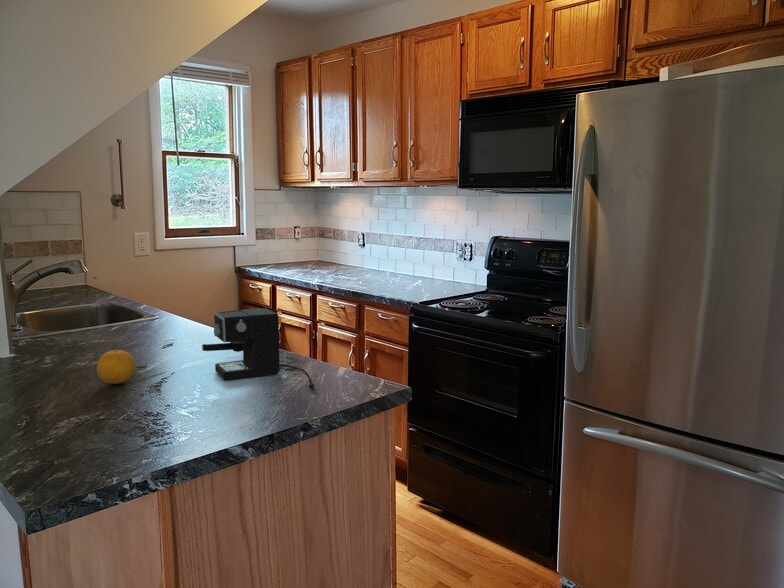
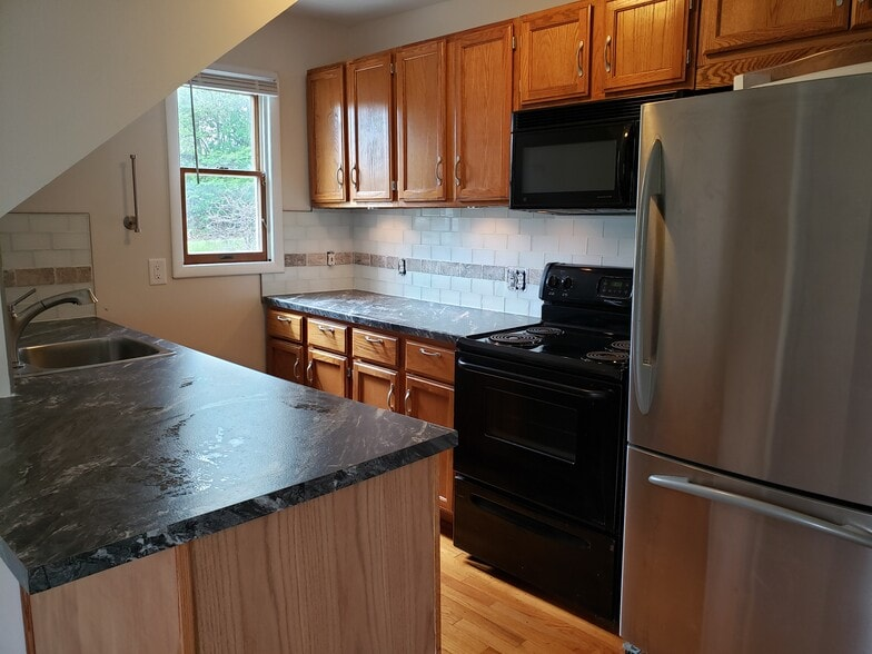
- fruit [96,349,137,385]
- coffee maker [201,307,317,389]
